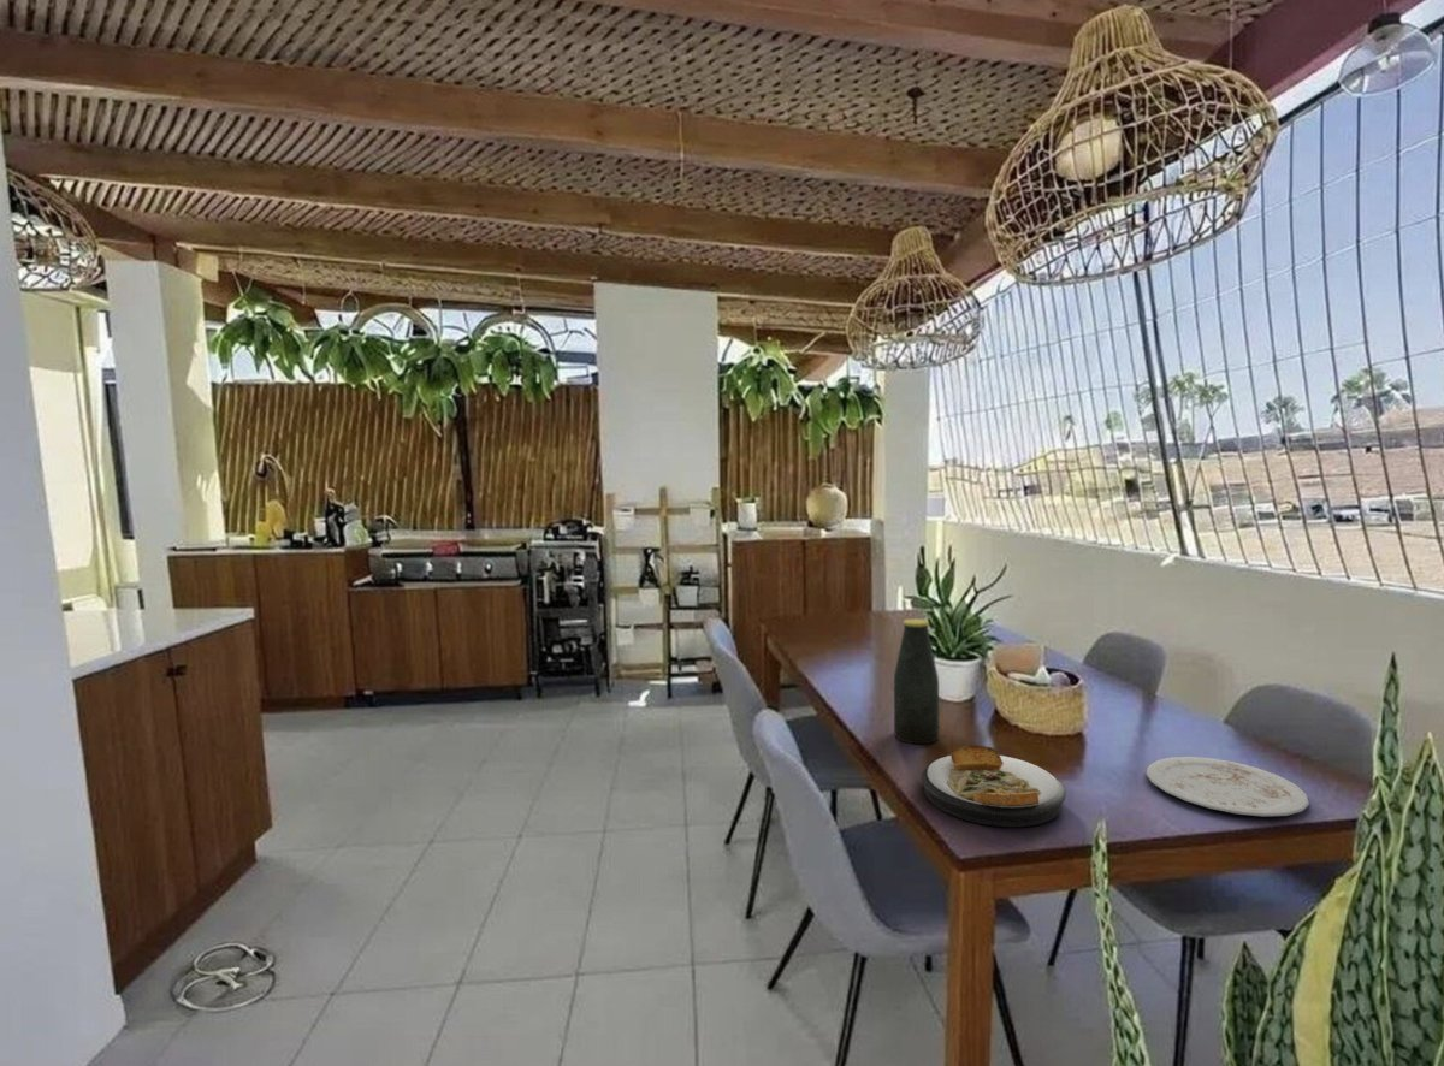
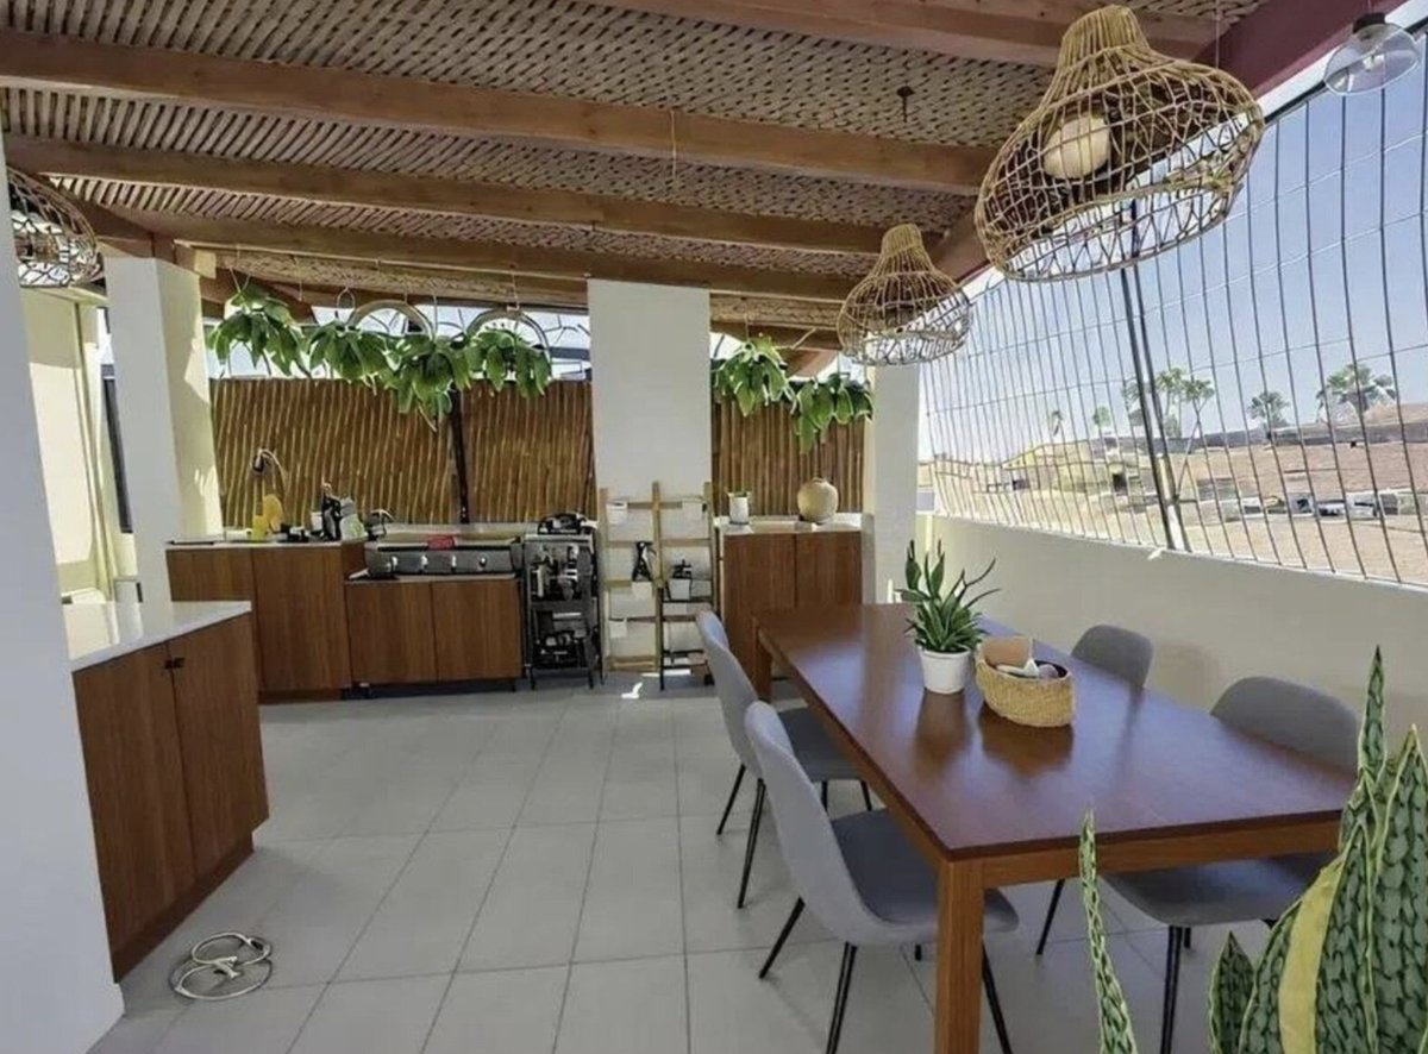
- plate [919,744,1067,828]
- bottle [893,617,940,745]
- plate [1146,756,1310,817]
